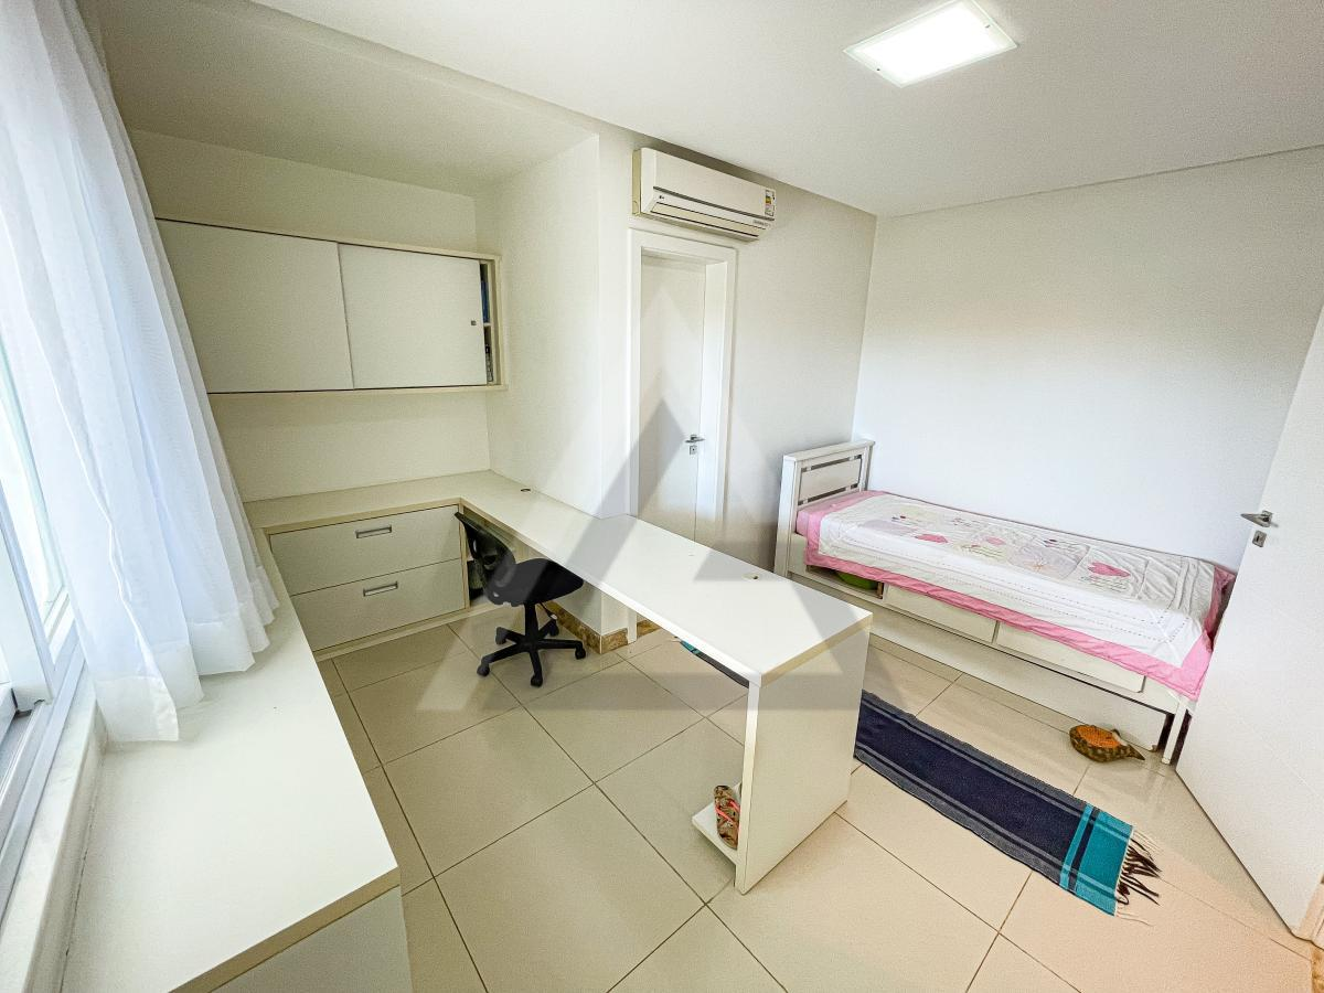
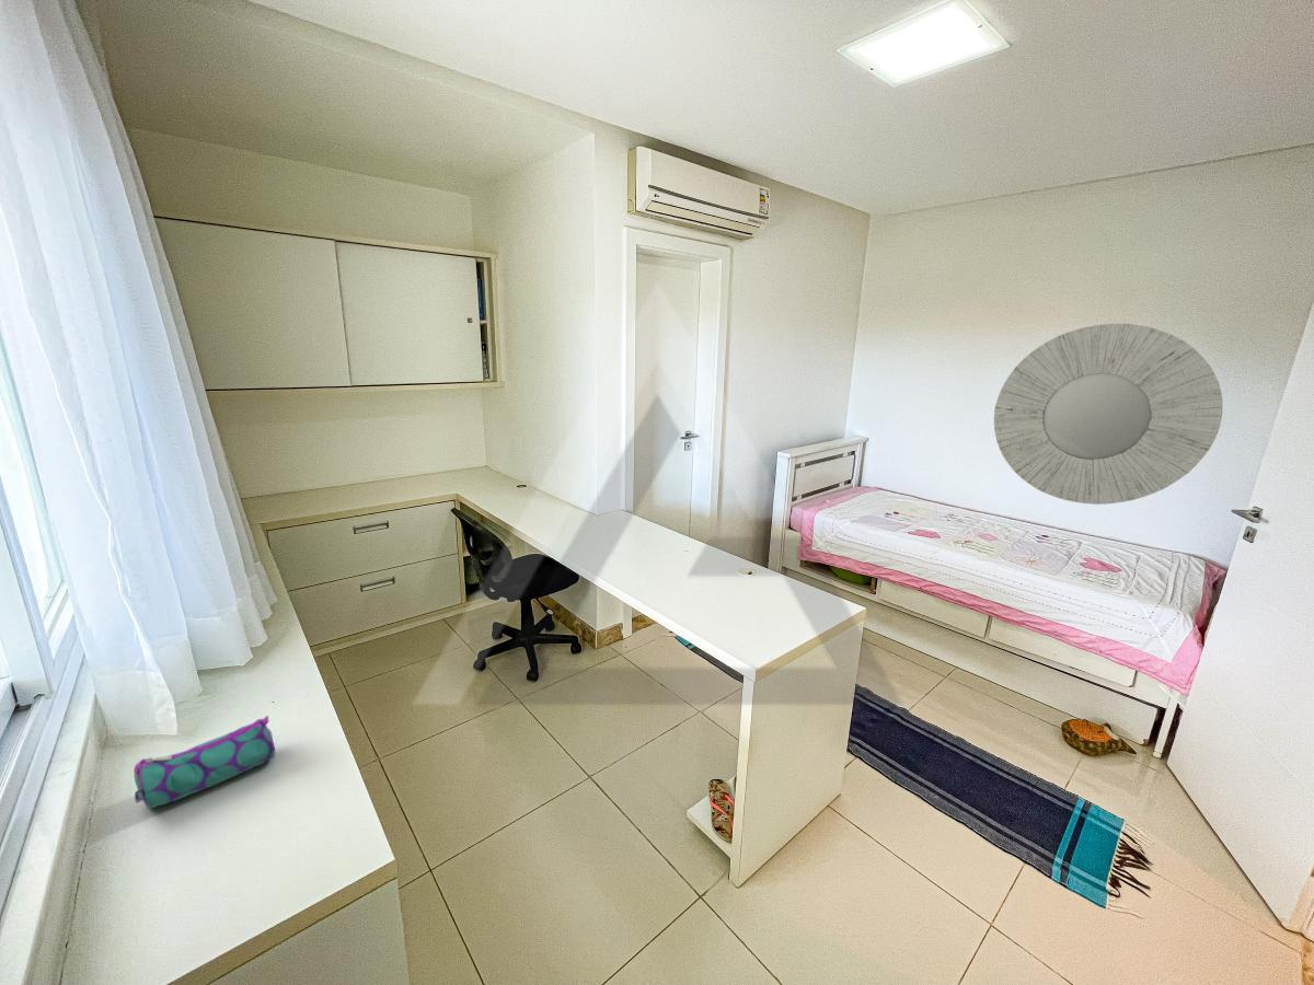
+ mirror [993,323,1223,506]
+ pencil case [132,715,277,810]
